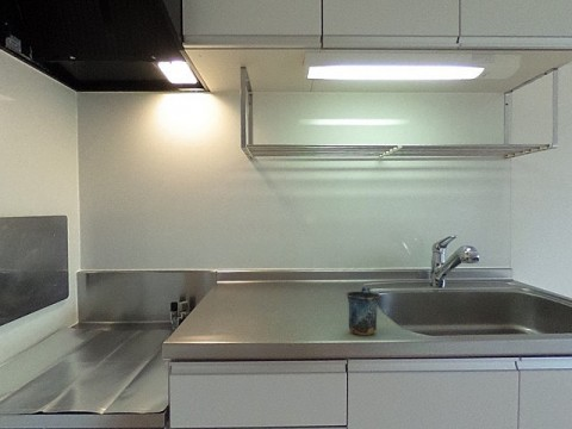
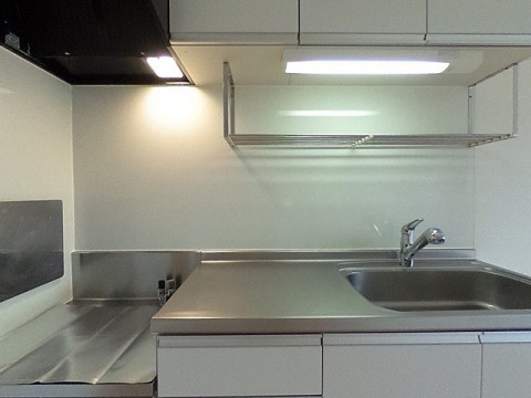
- mug [346,286,381,336]
